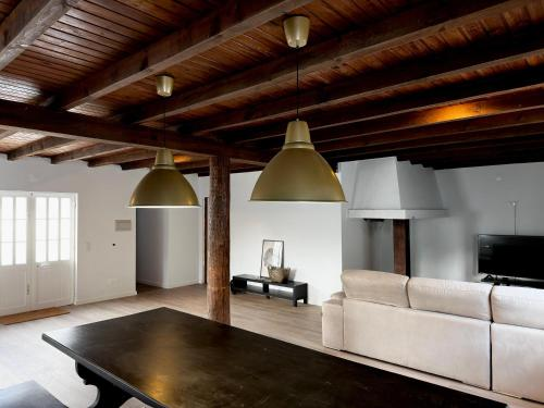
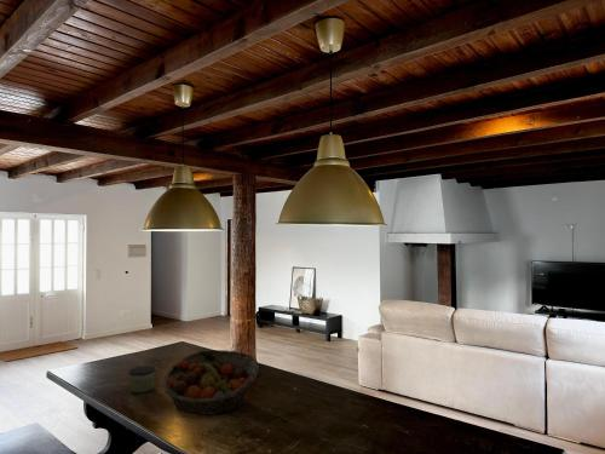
+ fruit basket [161,349,260,416]
+ candle [128,364,156,393]
